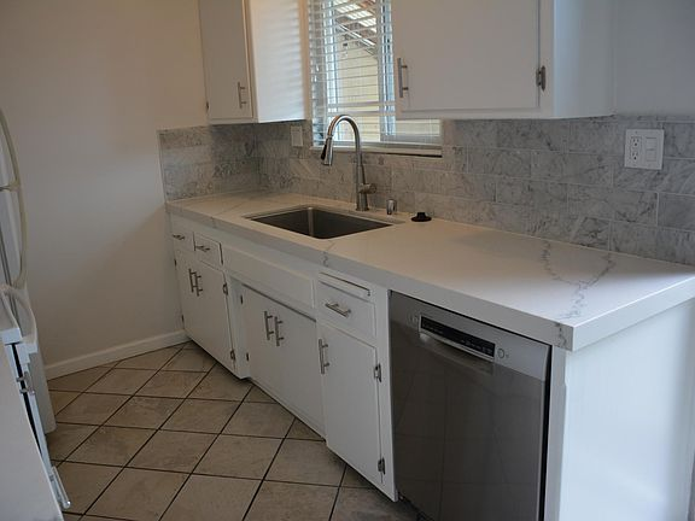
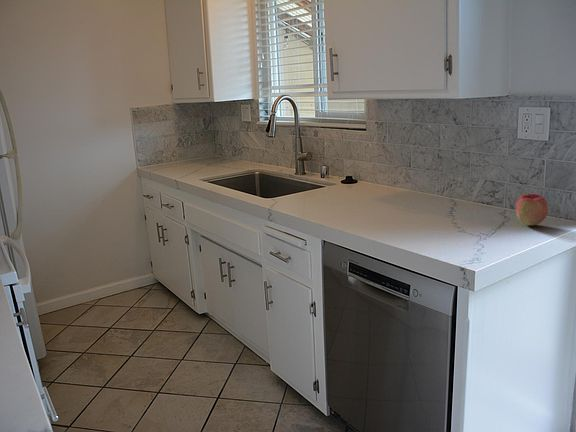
+ apple [515,193,549,227]
